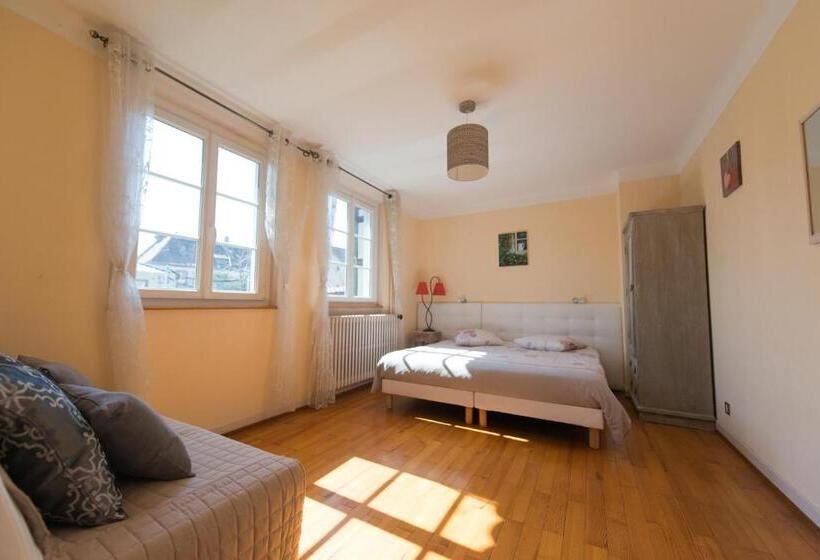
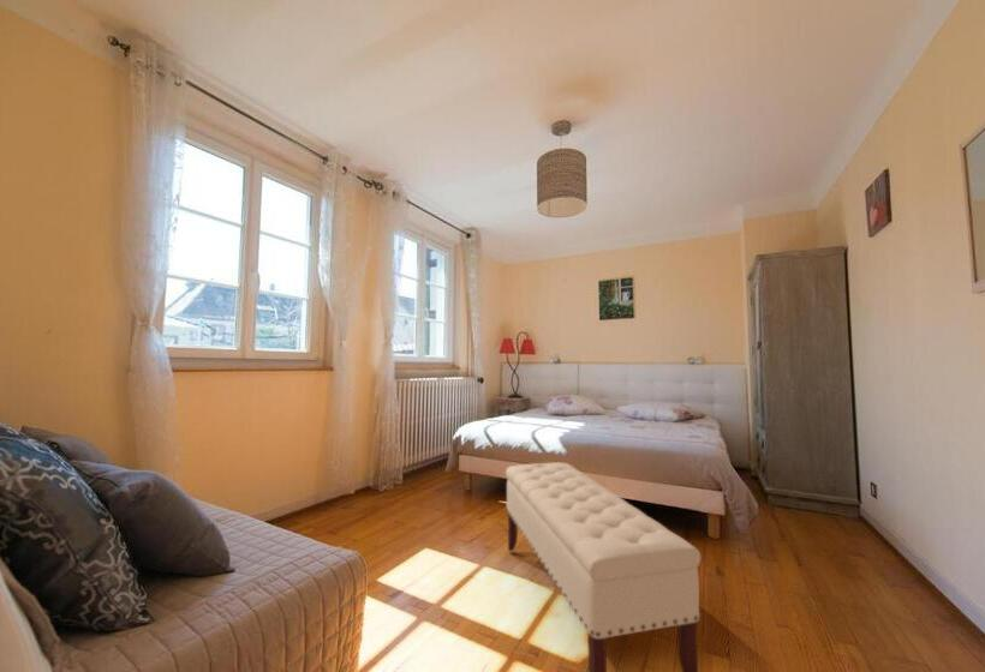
+ bench [505,461,702,672]
